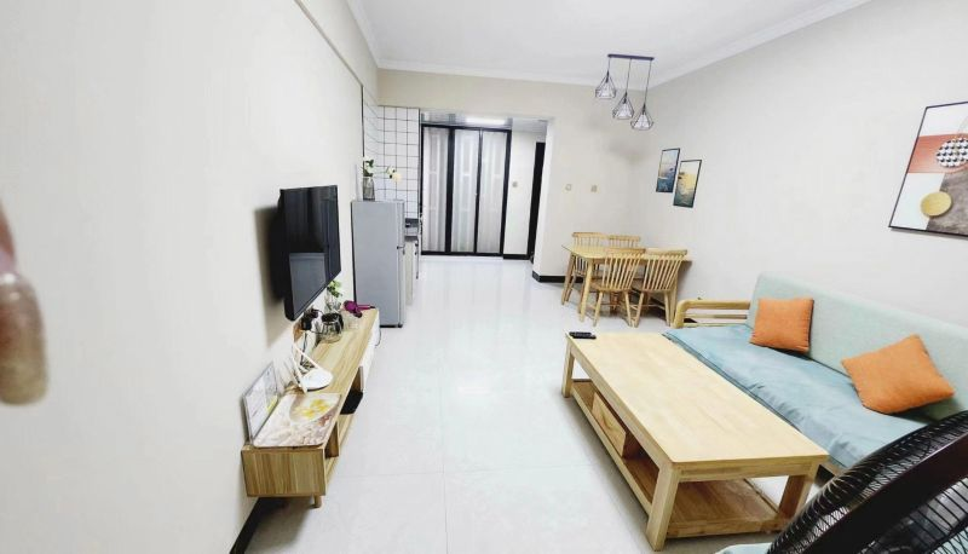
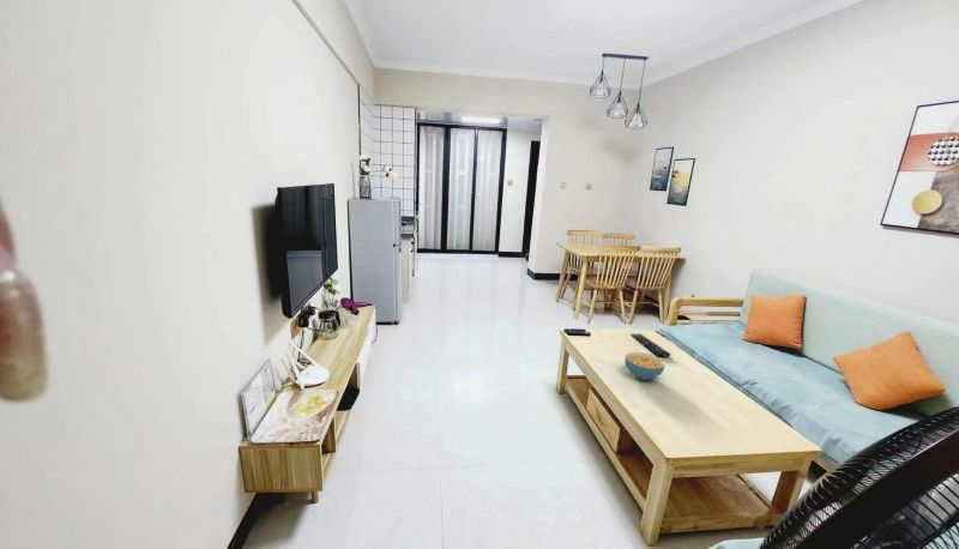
+ remote control [629,333,671,357]
+ cereal bowl [625,351,667,380]
